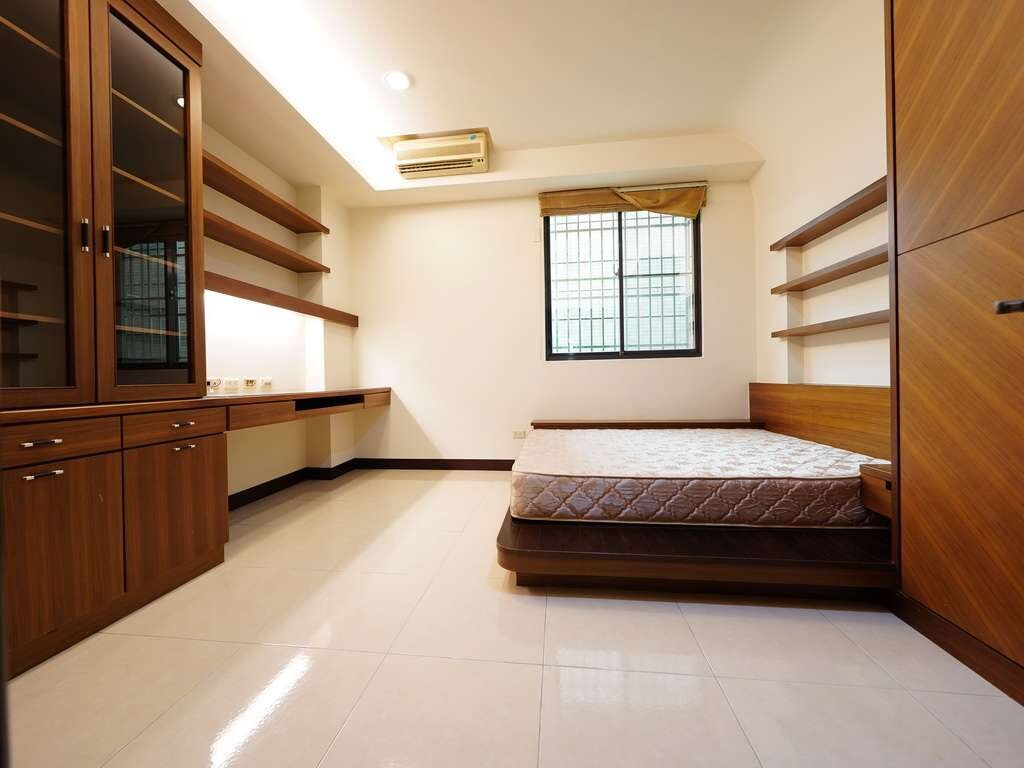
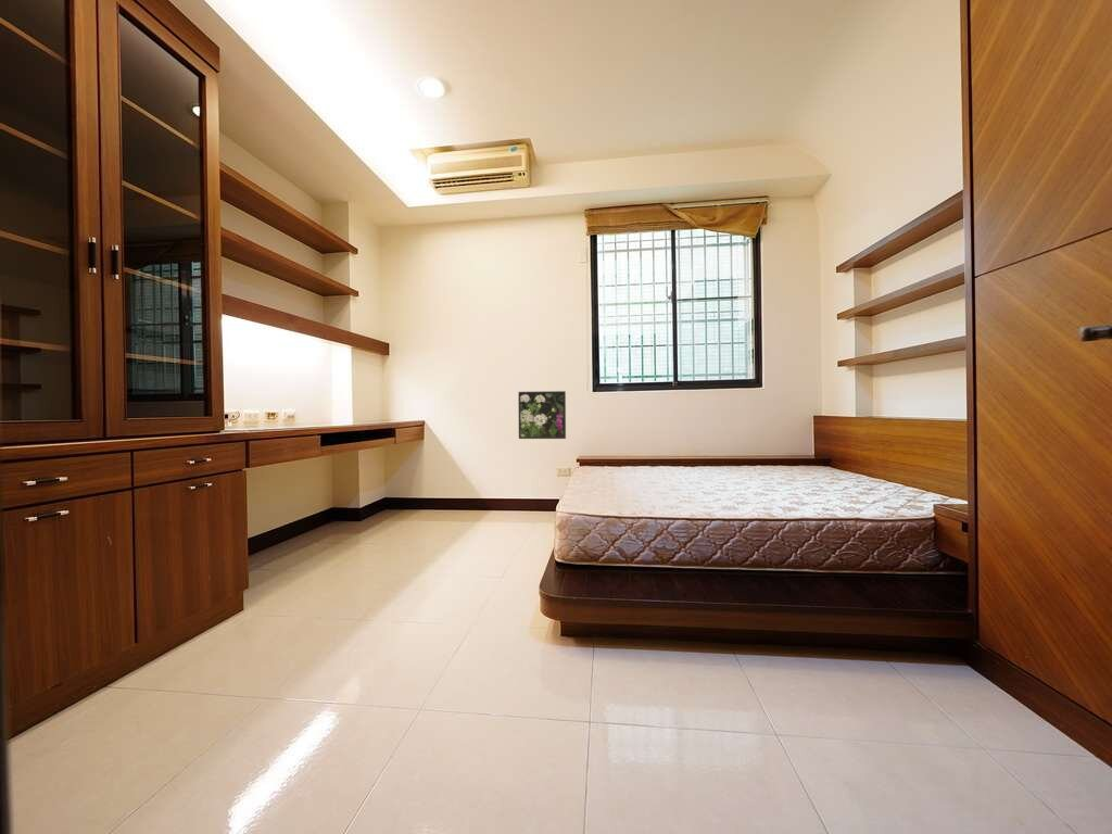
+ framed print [517,390,567,440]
